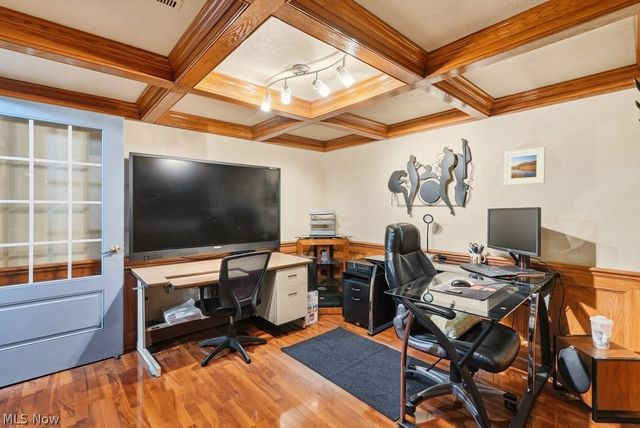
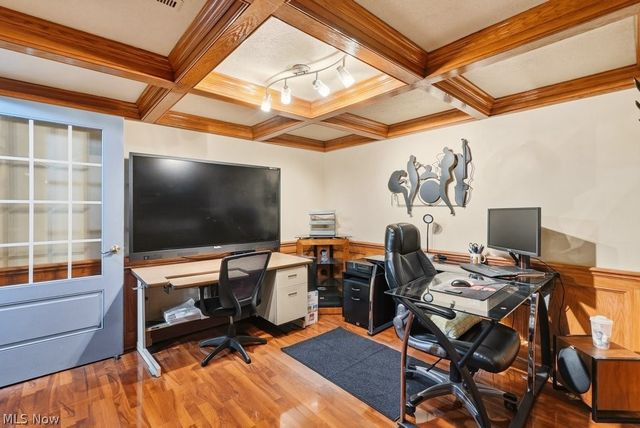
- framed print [503,146,546,186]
